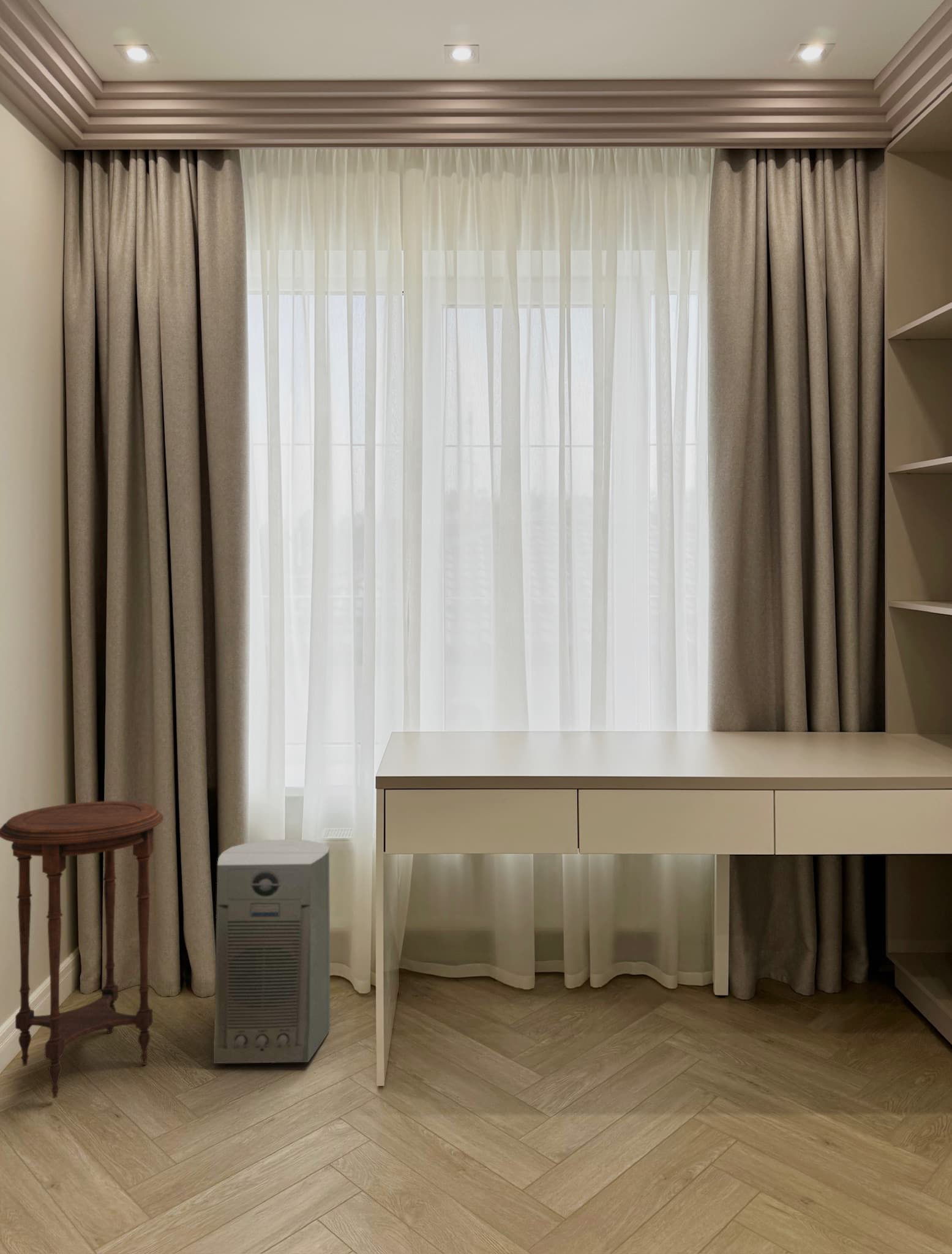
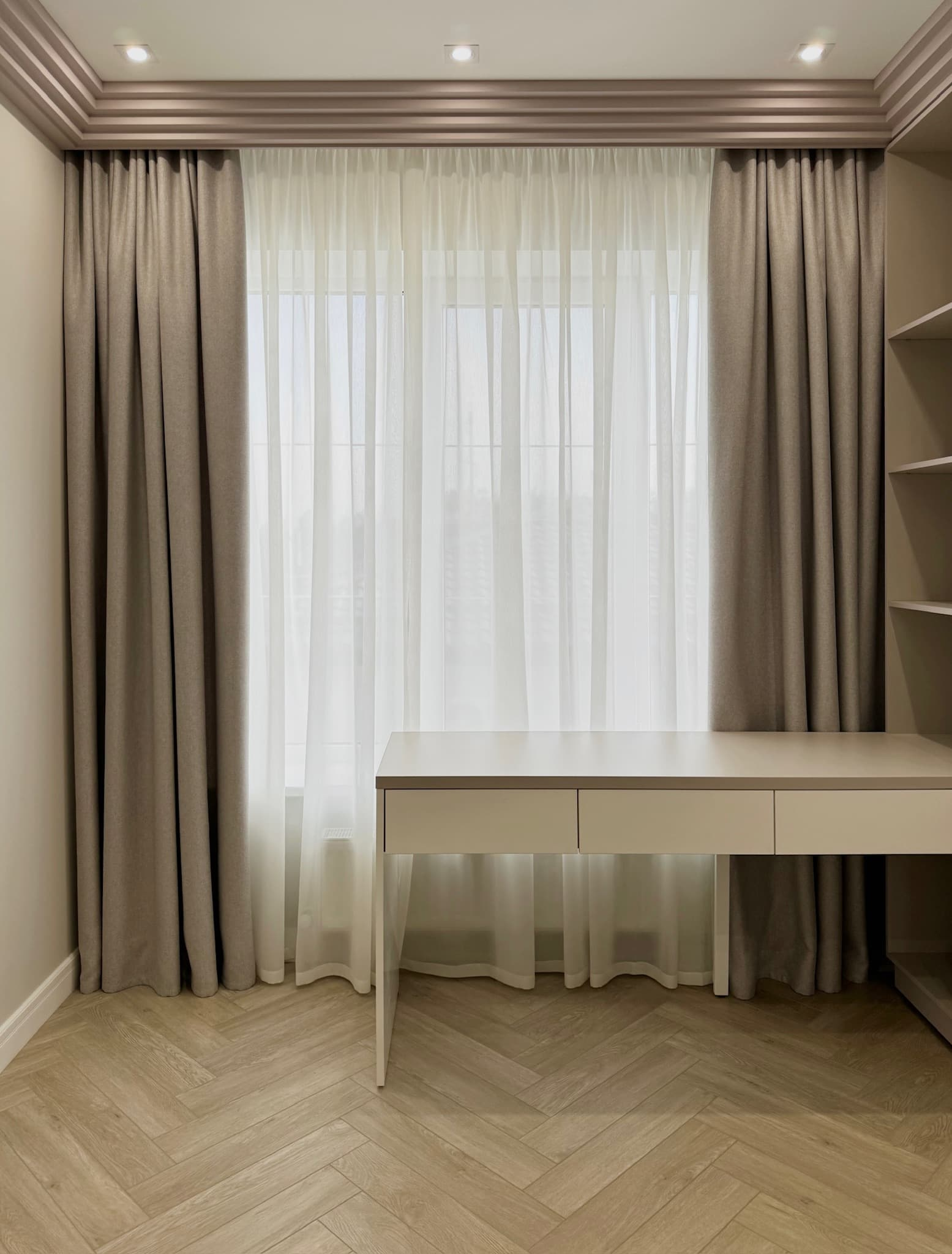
- side table [0,800,164,1098]
- fan [213,839,331,1064]
